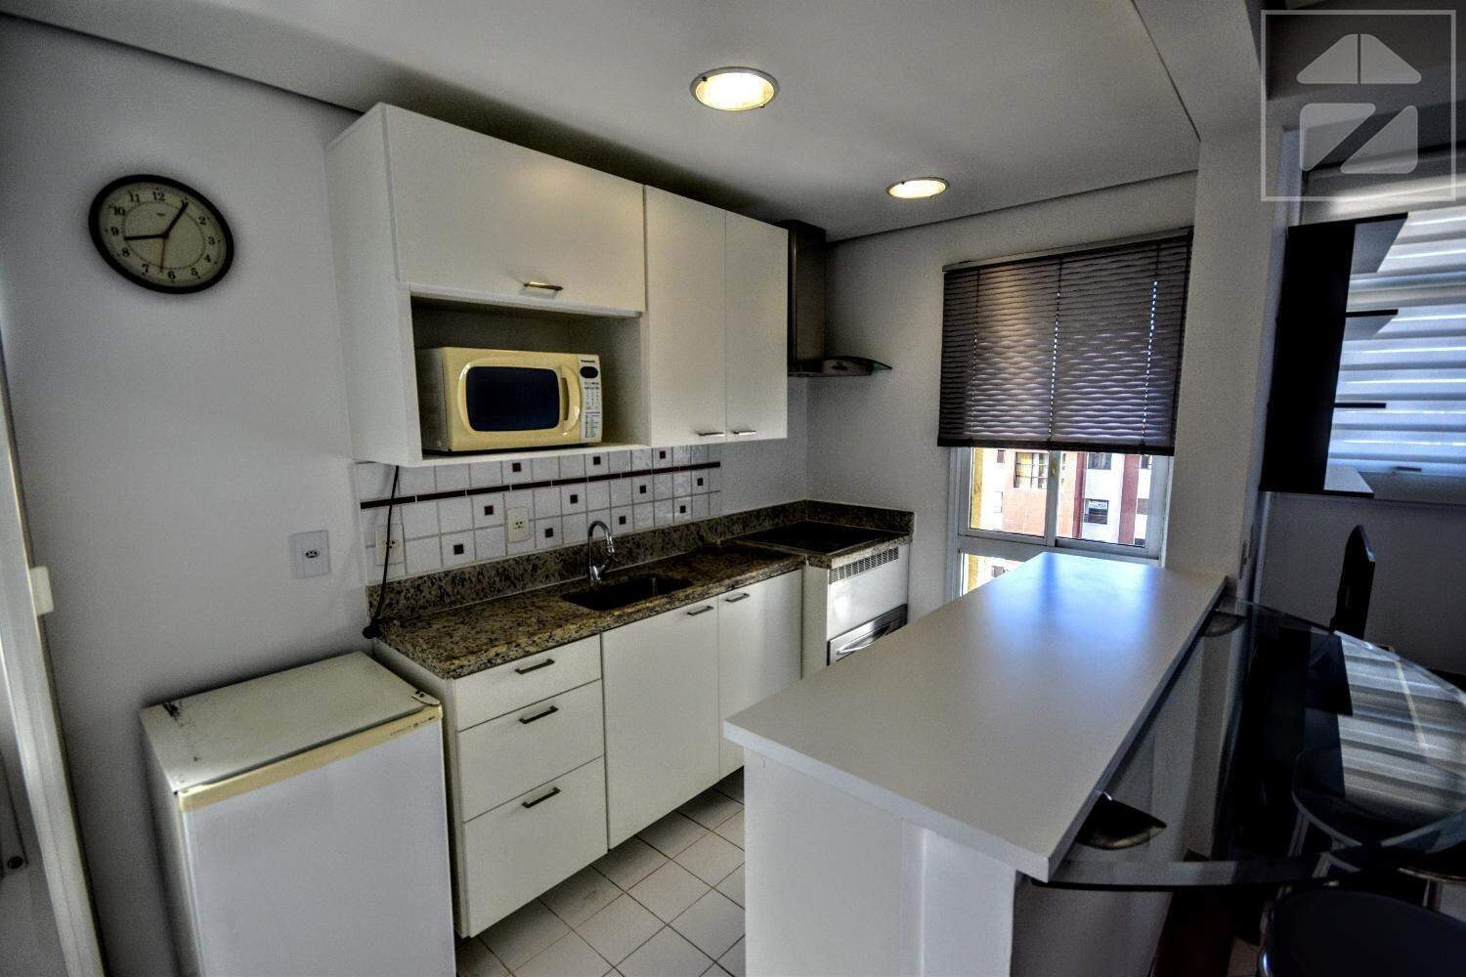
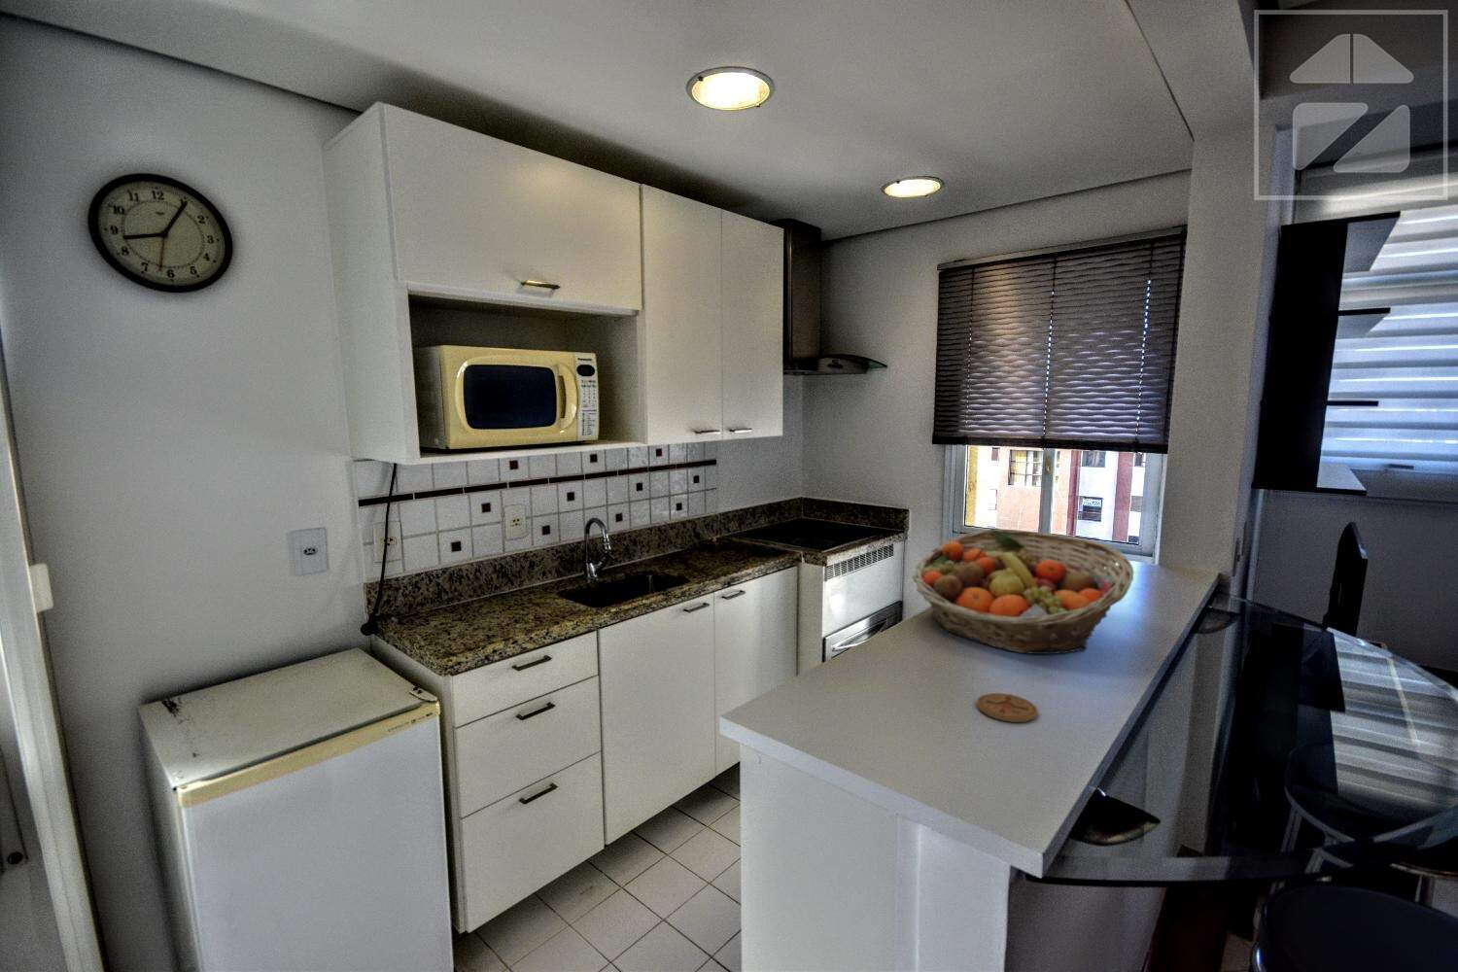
+ fruit basket [911,528,1135,655]
+ coaster [976,692,1039,724]
